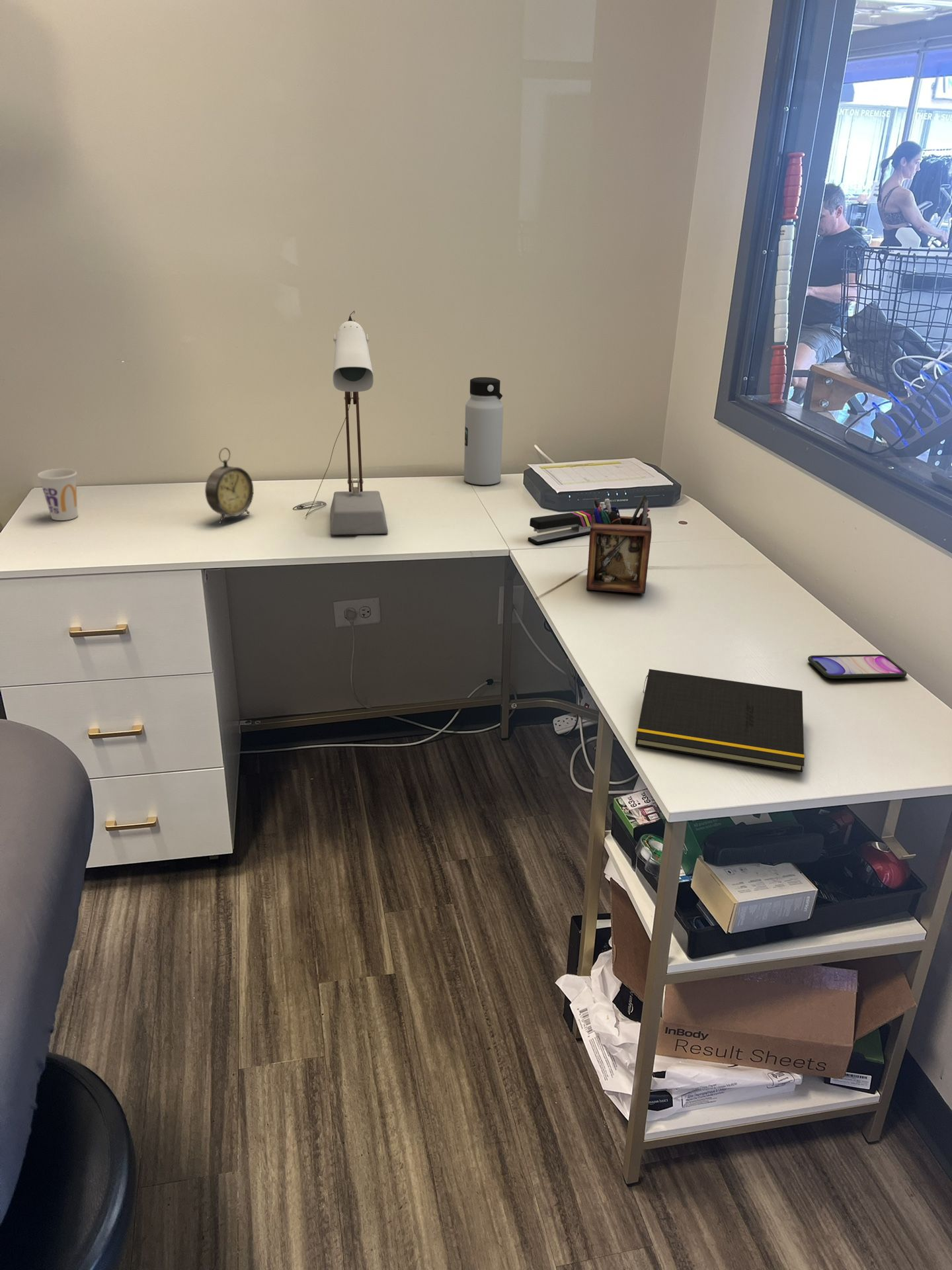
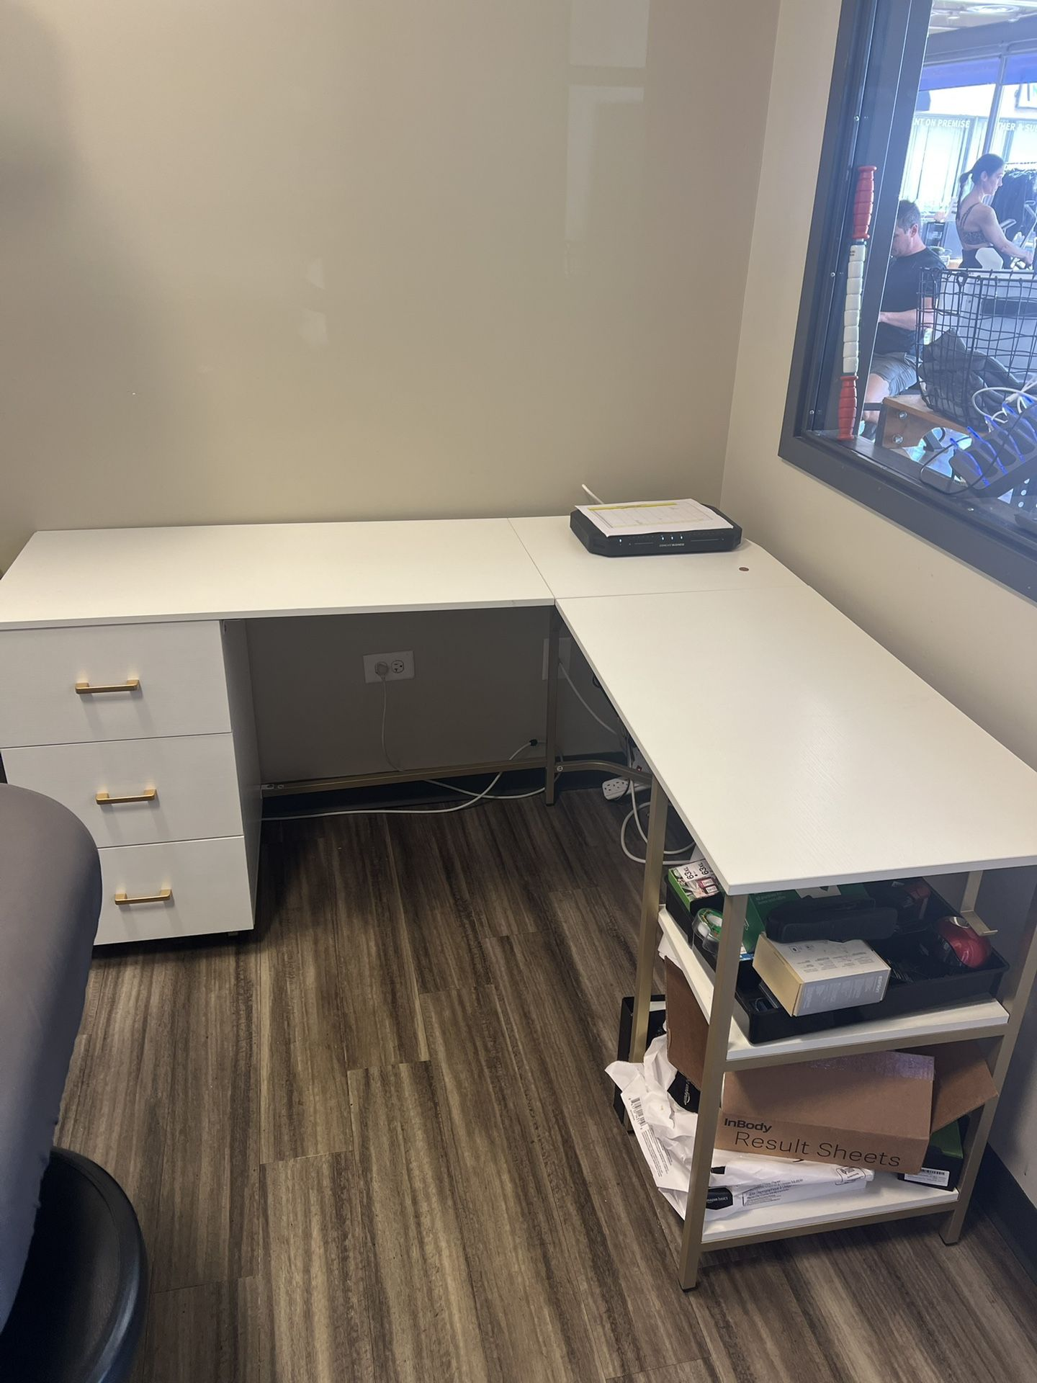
- alarm clock [204,447,254,525]
- stapler [528,509,595,545]
- water bottle [463,376,504,486]
- desk lamp [292,310,389,535]
- cup [37,468,79,521]
- notepad [635,669,805,773]
- desk organizer [586,493,653,594]
- smartphone [807,654,908,679]
